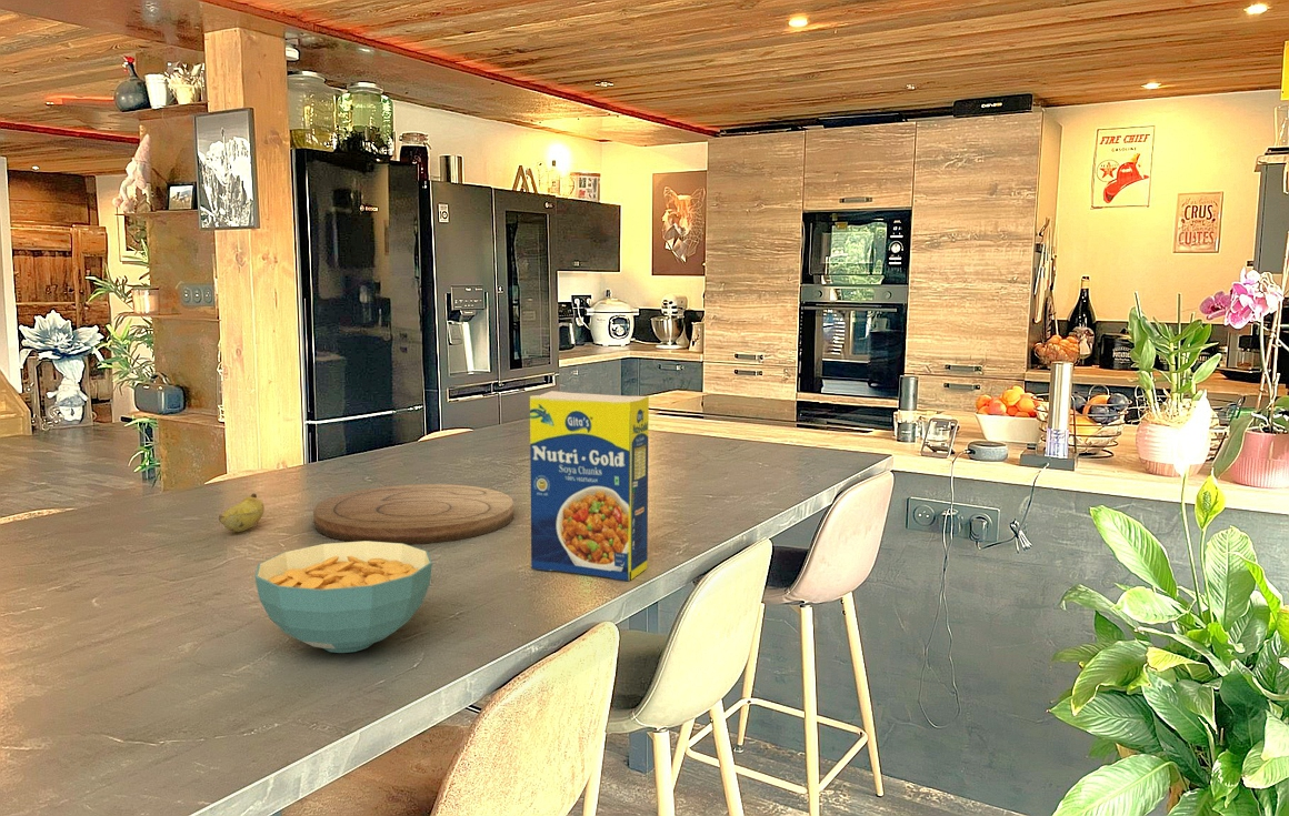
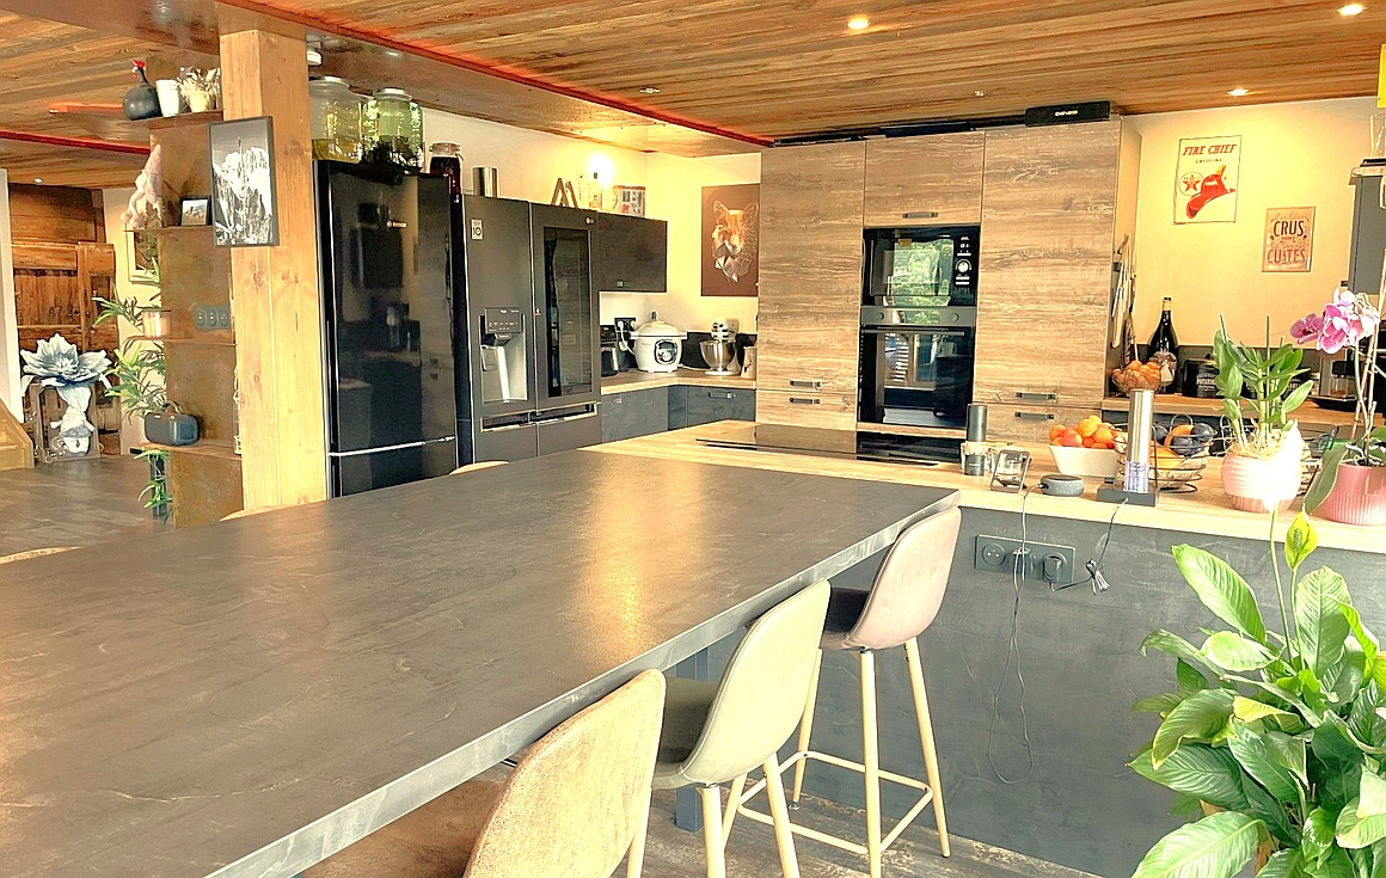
- legume [529,390,650,582]
- cereal bowl [254,541,433,654]
- cutting board [312,483,514,545]
- banana [218,493,264,533]
